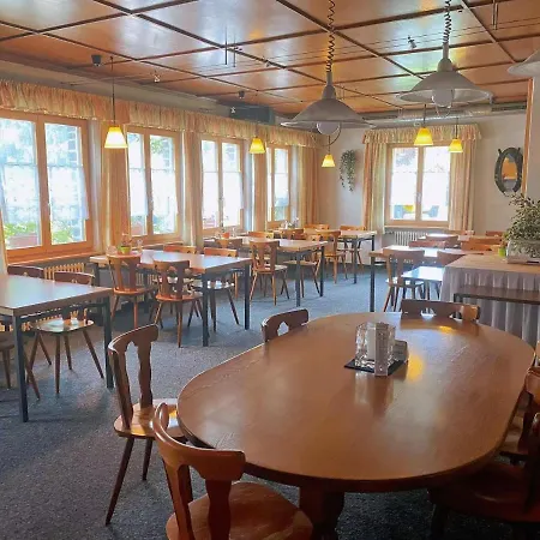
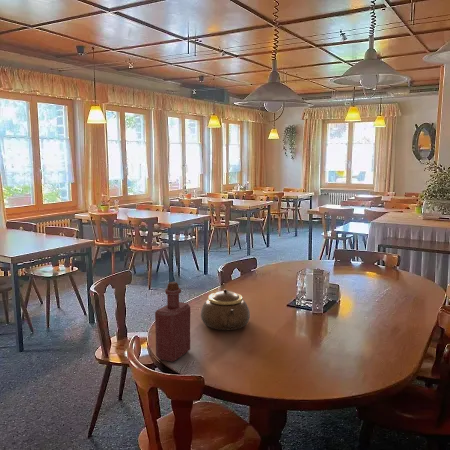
+ teapot [200,288,251,331]
+ bottle [154,281,191,363]
